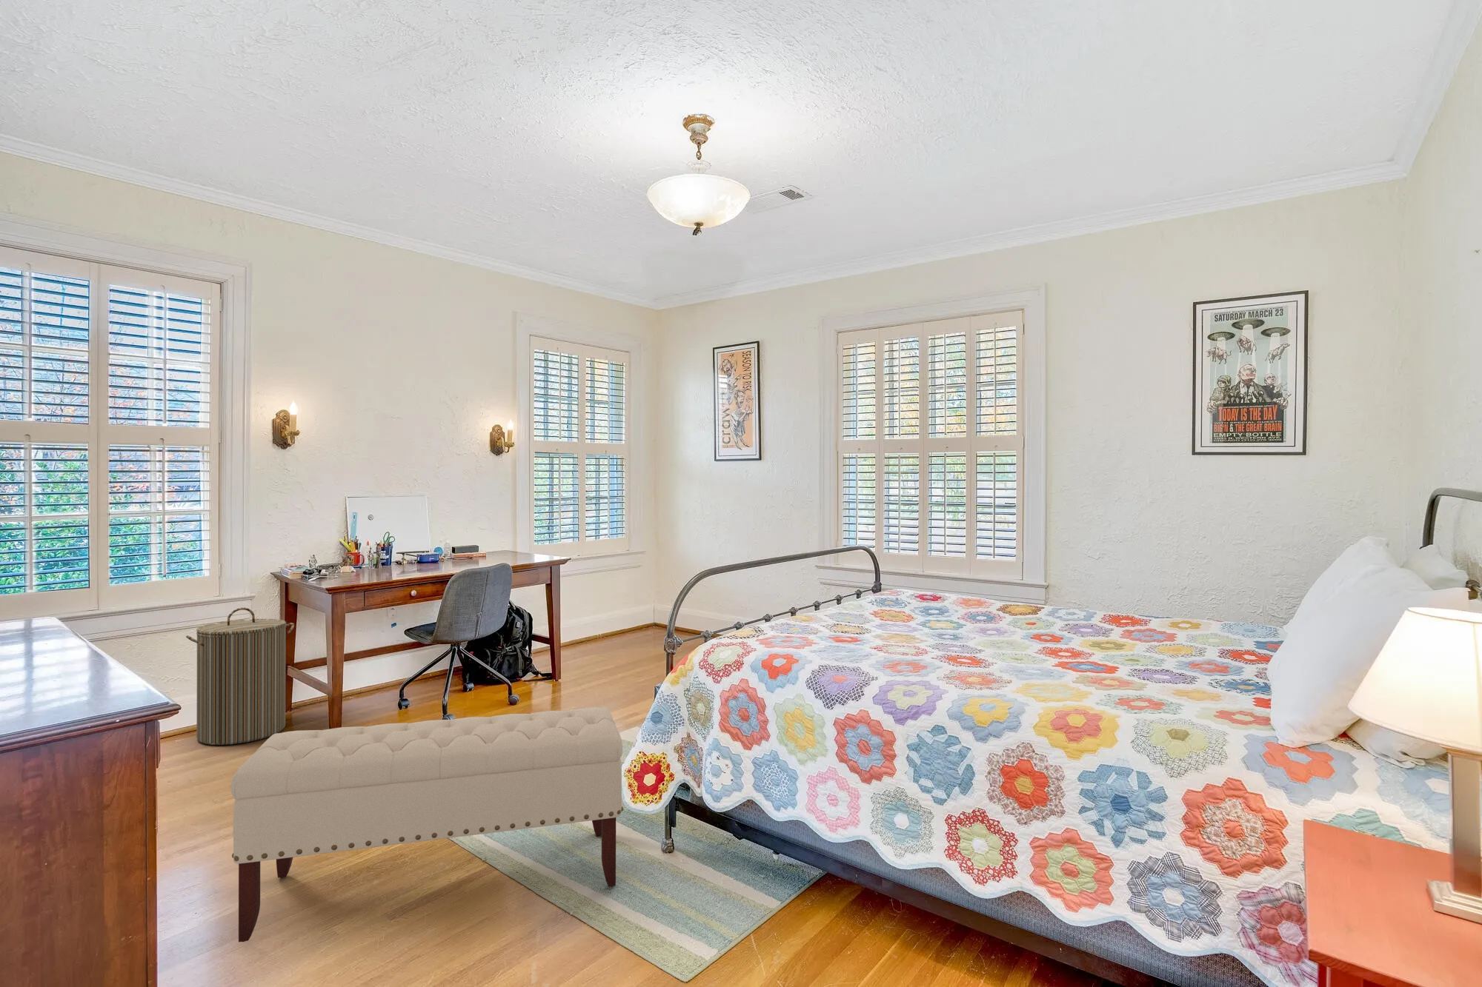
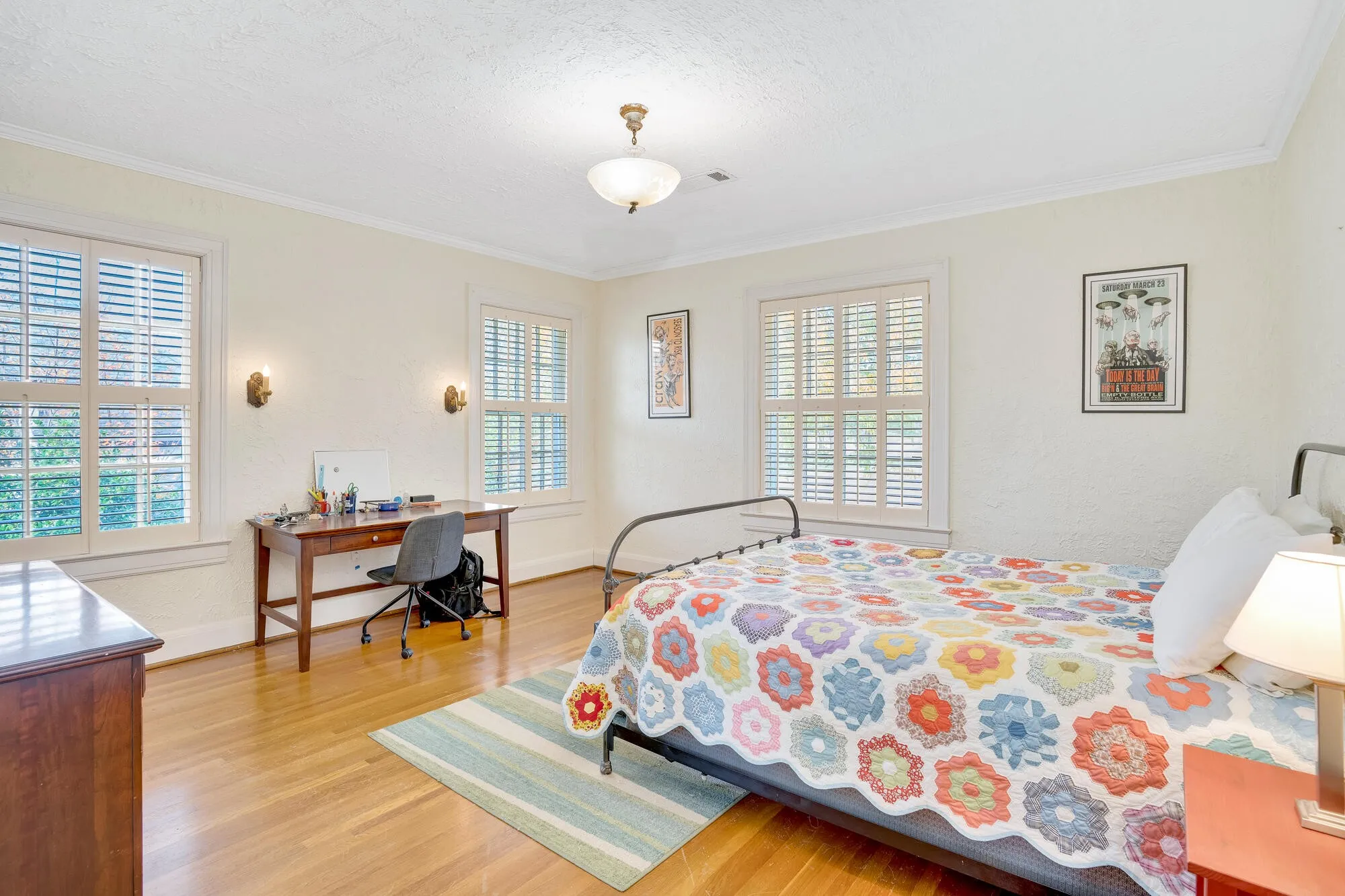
- bench [229,706,624,943]
- laundry hamper [185,607,295,746]
